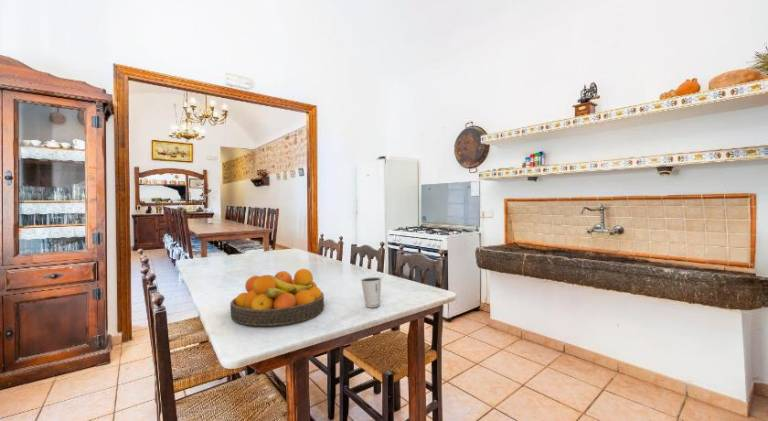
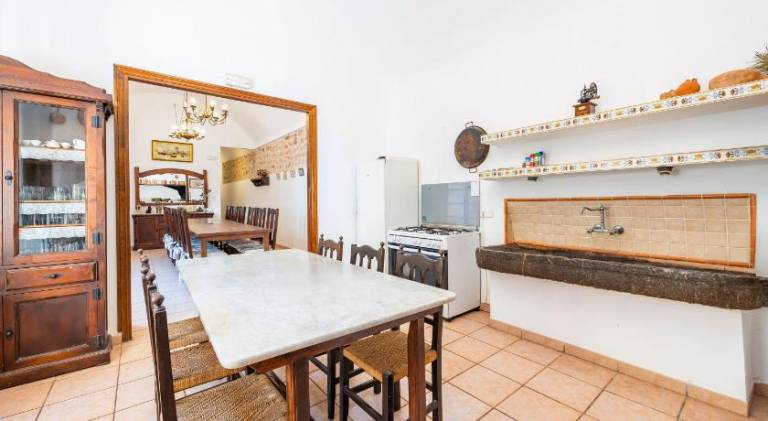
- dixie cup [360,276,382,308]
- fruit bowl [229,268,325,327]
